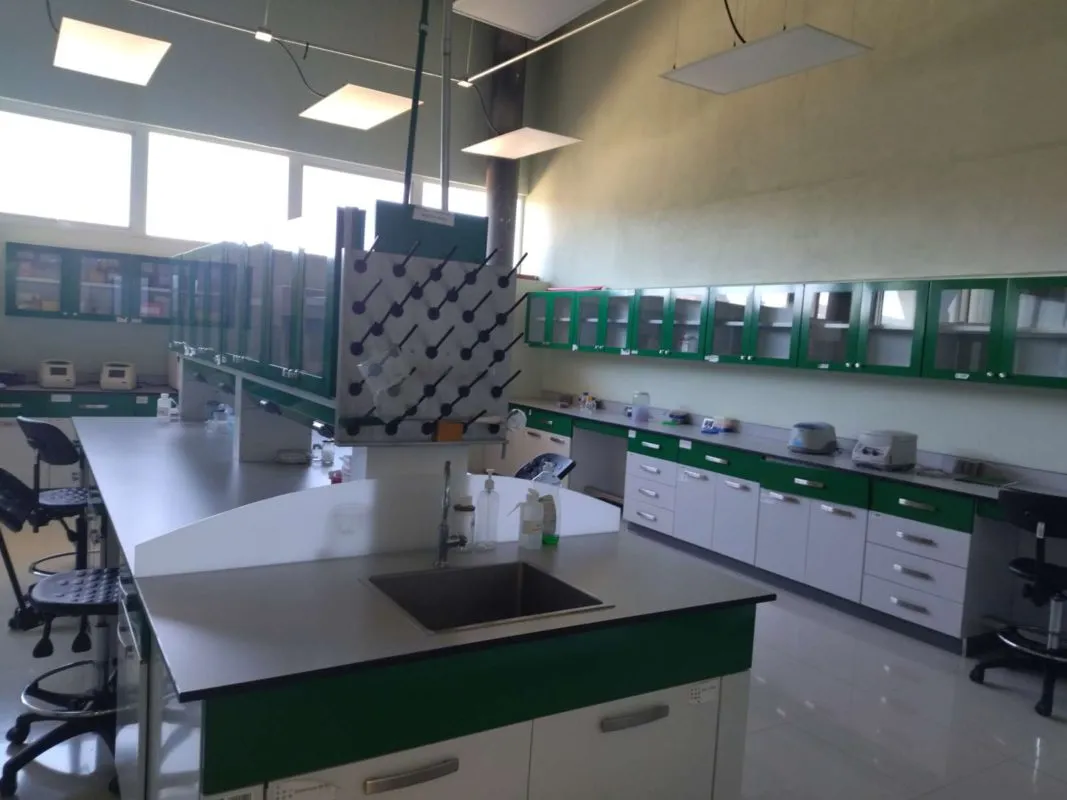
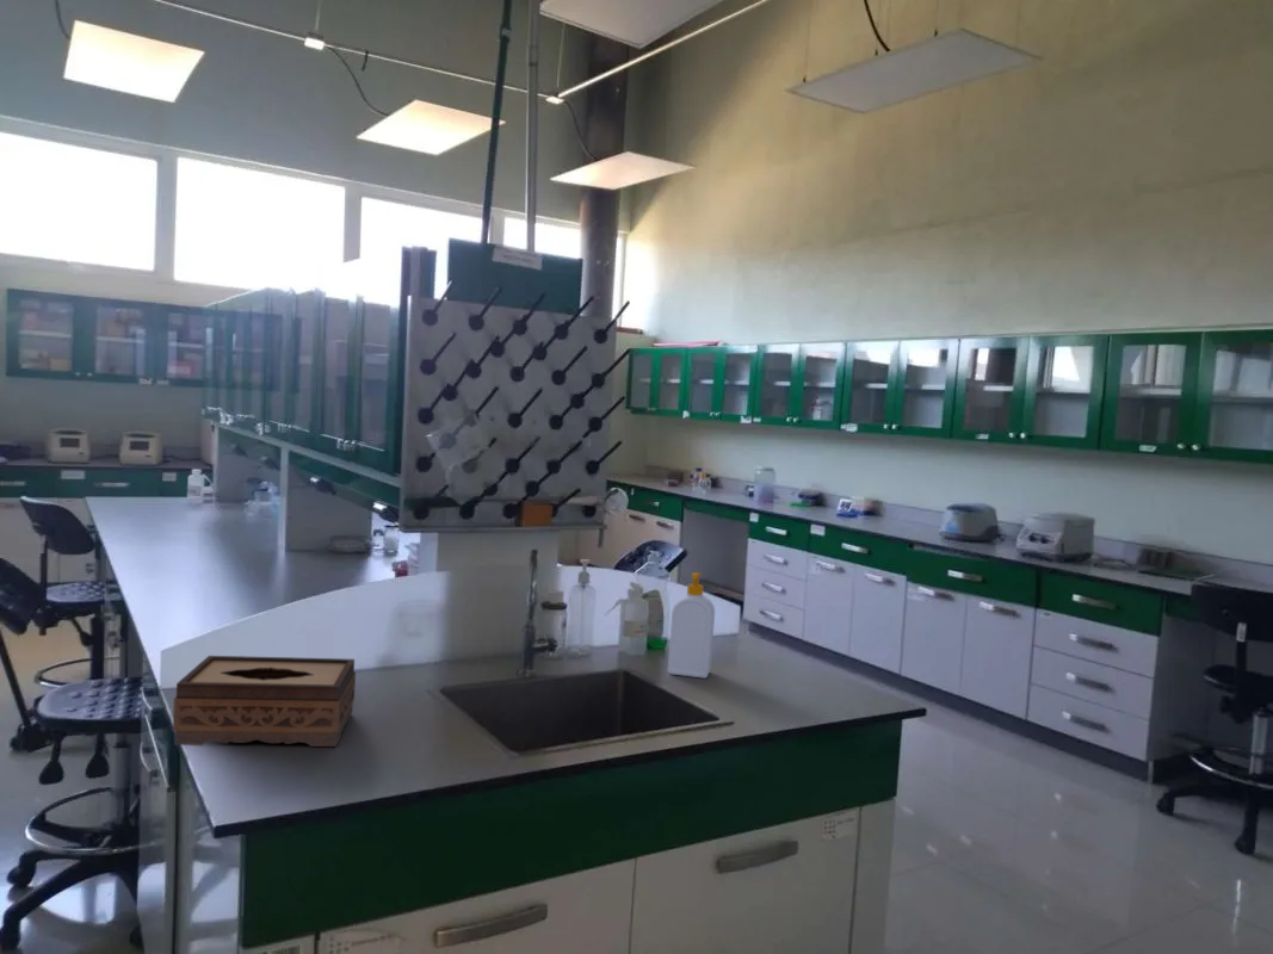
+ soap bottle [667,571,716,680]
+ tissue box [172,655,357,748]
